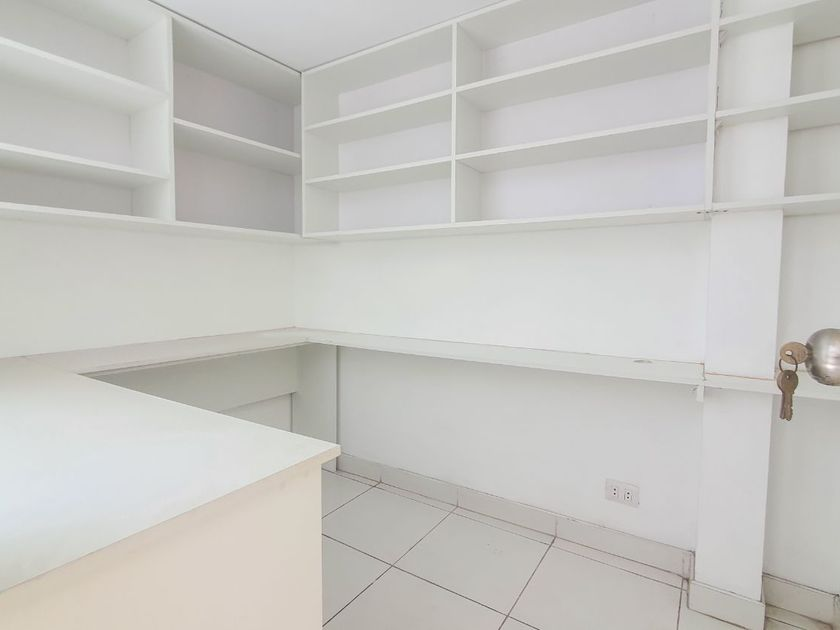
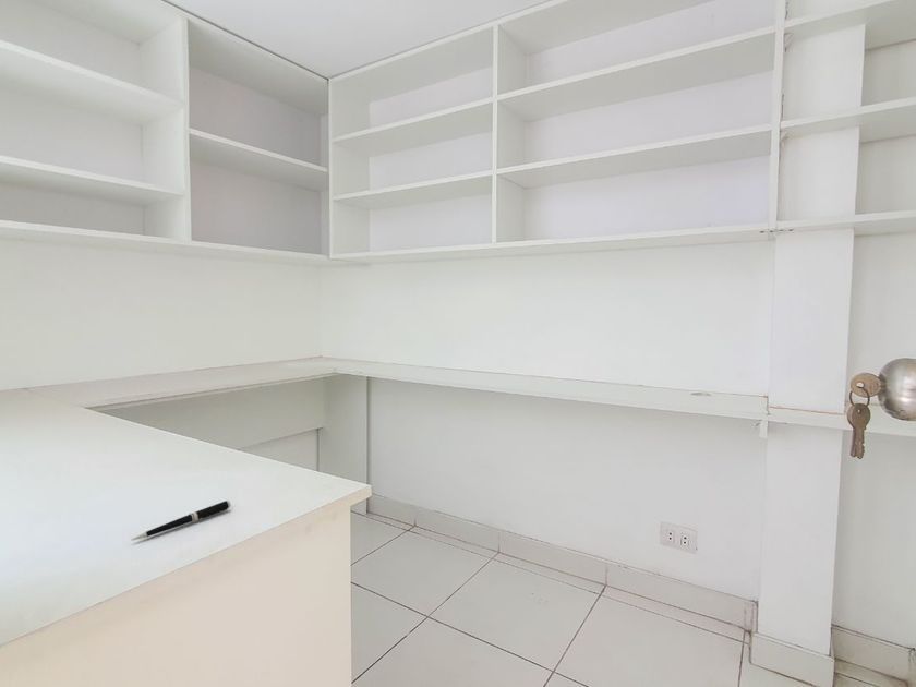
+ pen [131,499,232,541]
